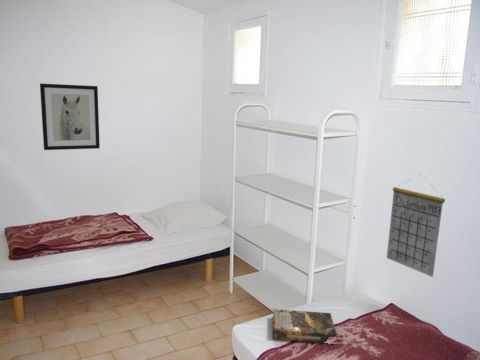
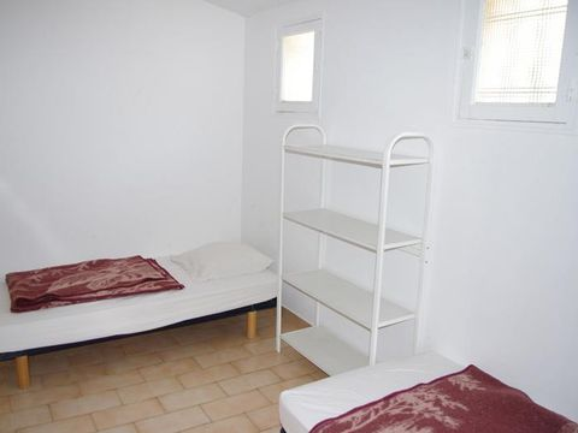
- book [271,308,337,344]
- wall art [39,83,101,151]
- calendar [386,173,446,278]
